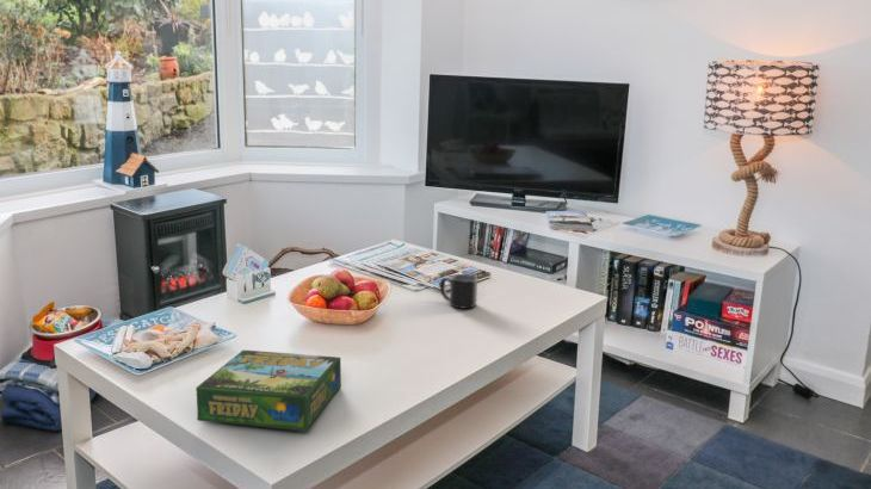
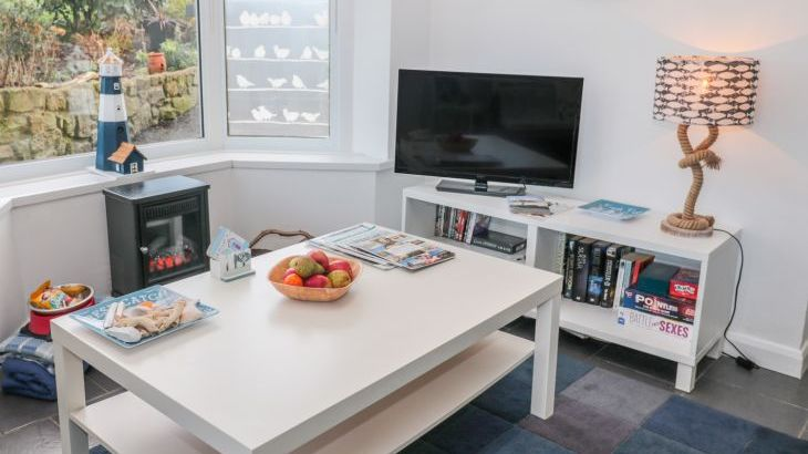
- board game [194,349,342,433]
- mug [439,273,478,310]
